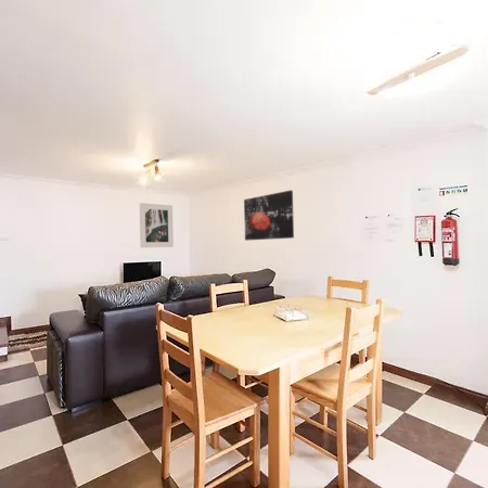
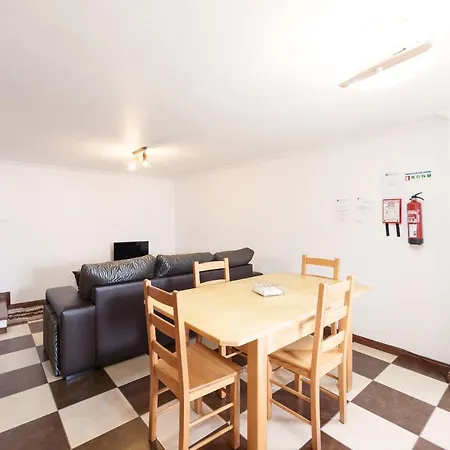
- wall art [243,189,295,242]
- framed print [139,202,175,248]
